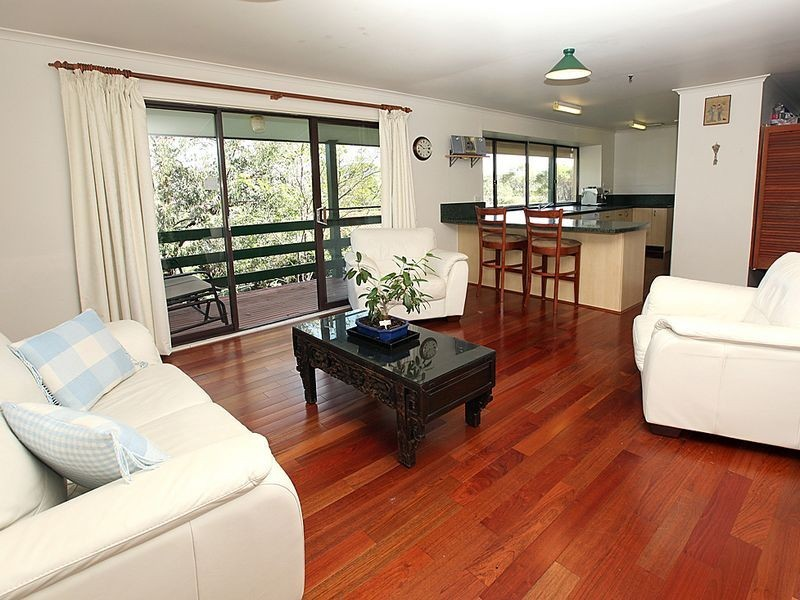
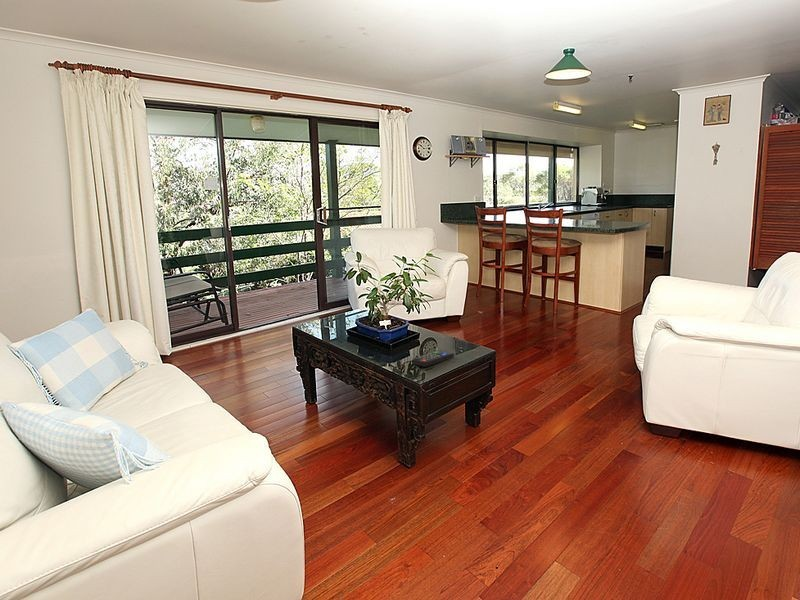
+ remote control [411,349,455,368]
